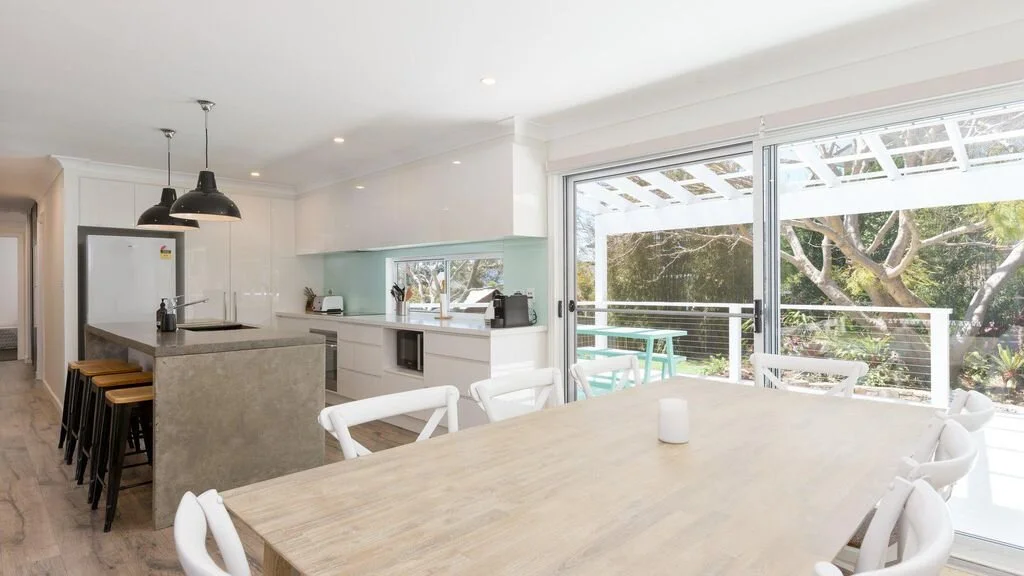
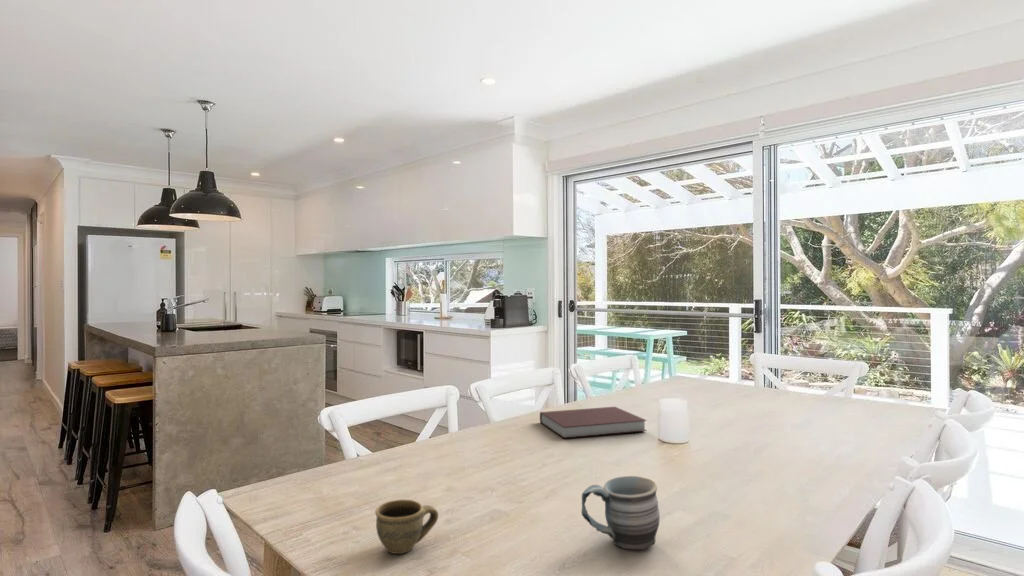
+ mug [581,475,661,551]
+ cup [374,499,439,555]
+ notebook [539,406,648,439]
